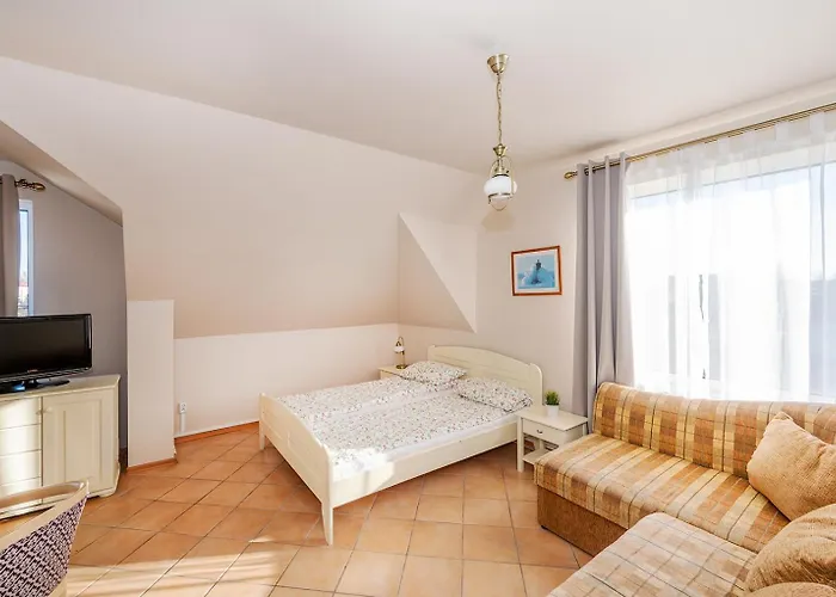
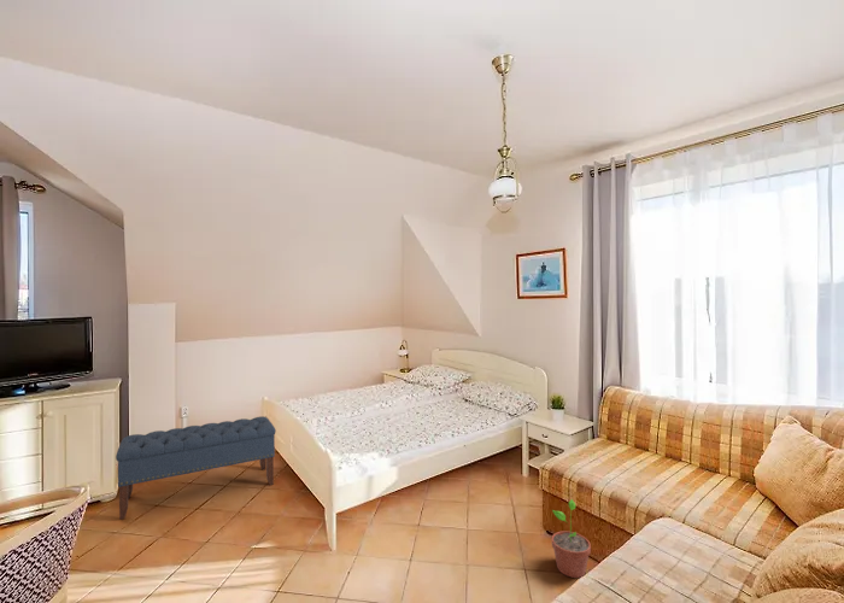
+ potted plant [551,498,592,579]
+ bench [115,415,277,521]
